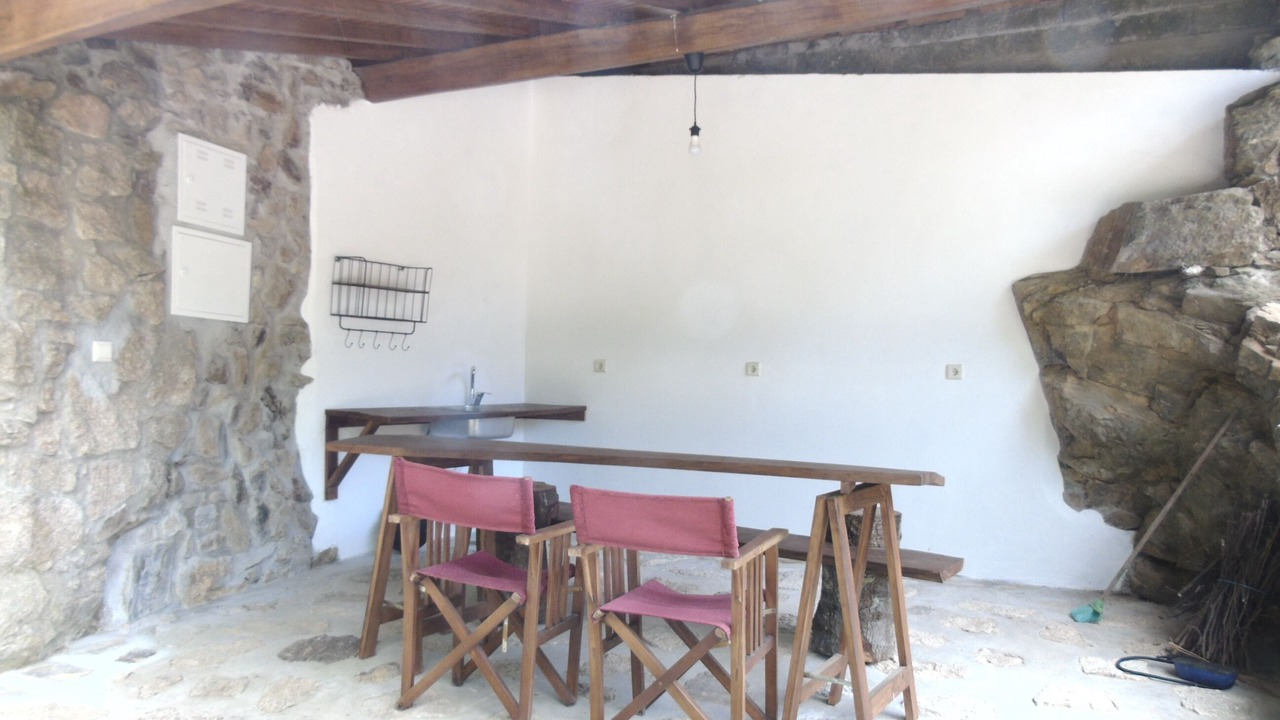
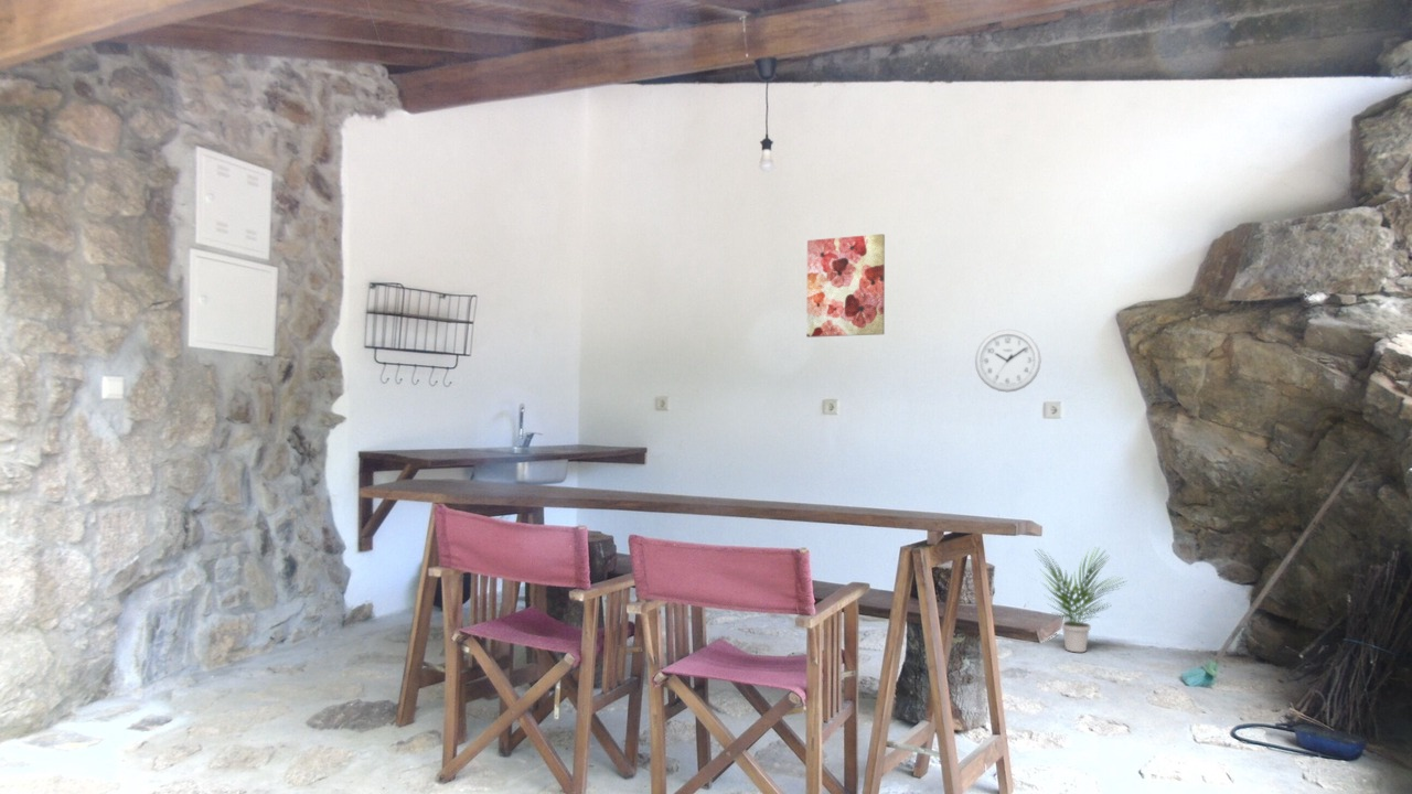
+ wall clock [974,329,1042,393]
+ potted plant [1026,546,1127,654]
+ wall art [805,233,886,339]
